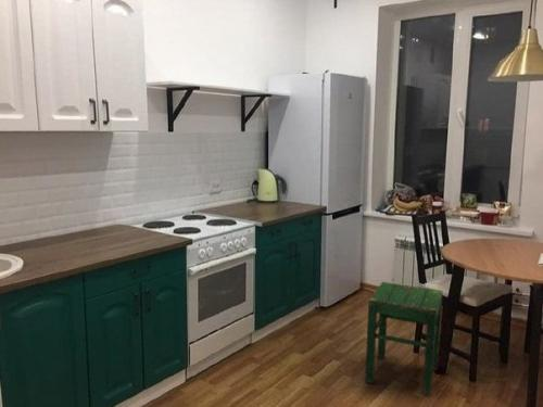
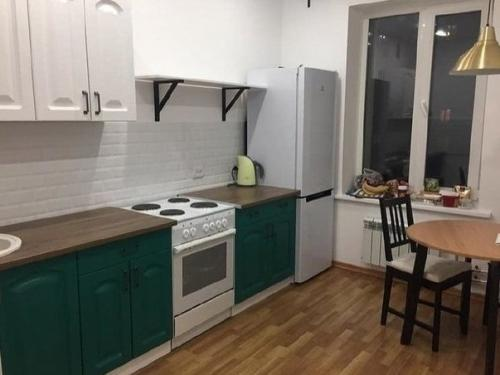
- stool [364,281,444,398]
